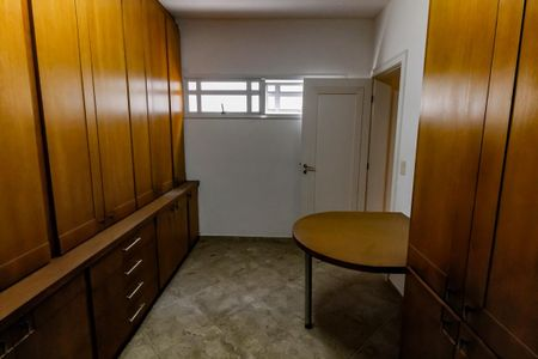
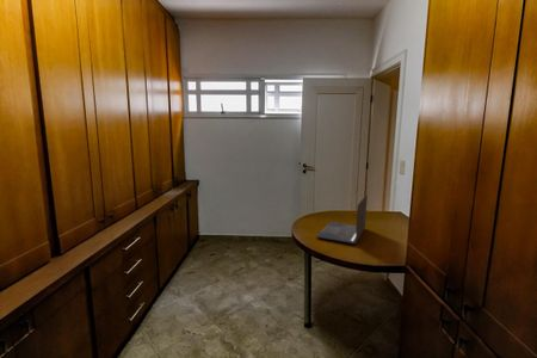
+ laptop [315,193,369,245]
